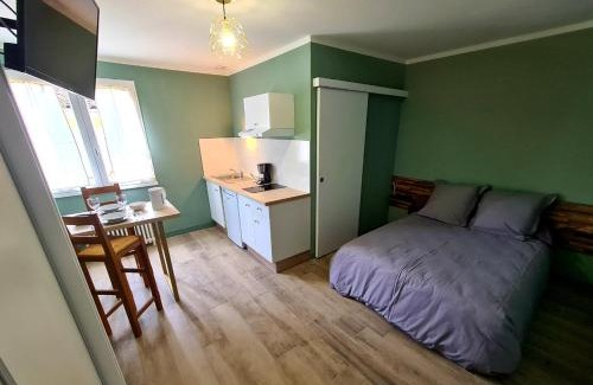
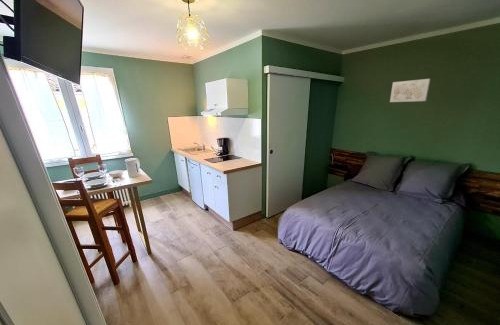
+ wall art [389,78,432,103]
